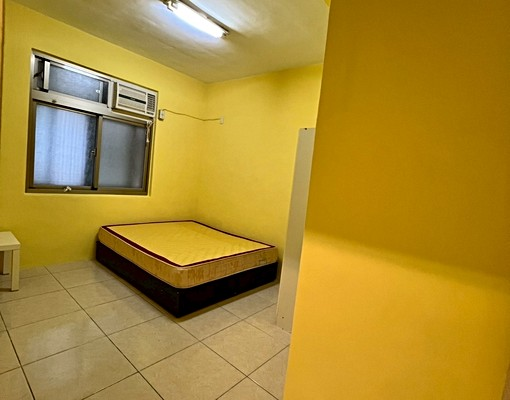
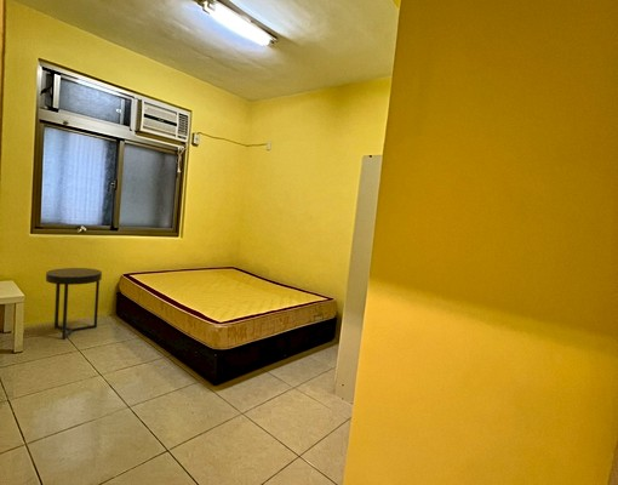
+ side table [45,267,103,341]
